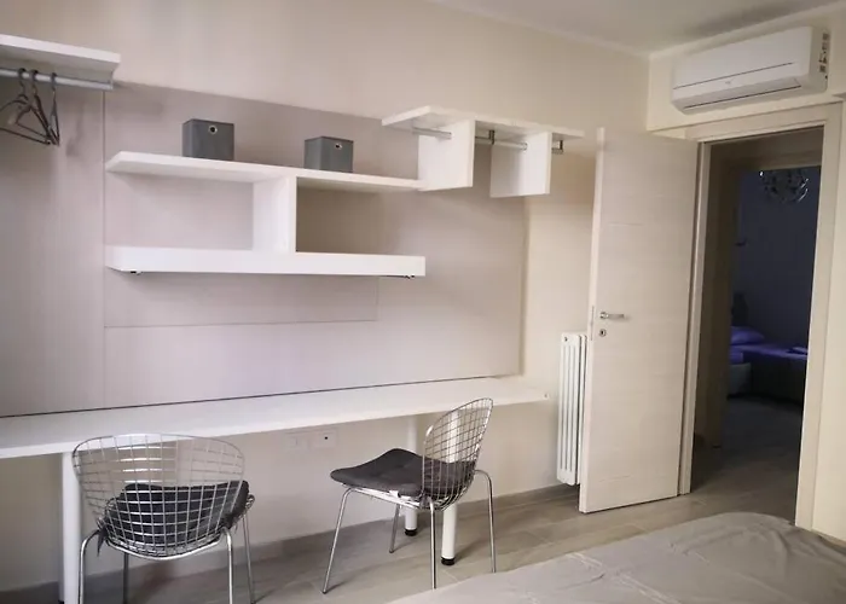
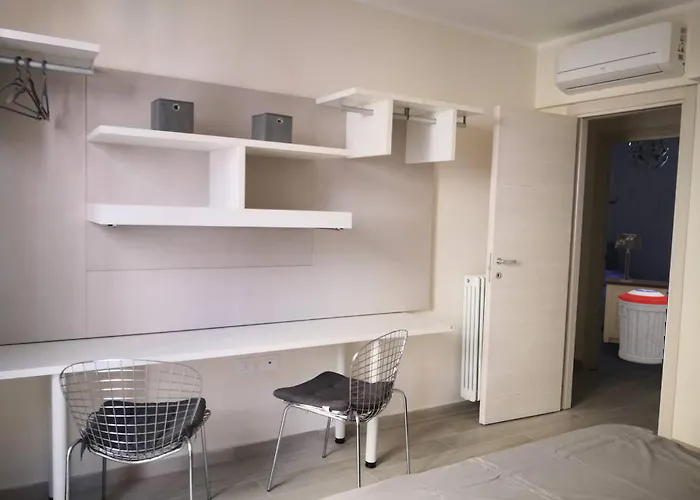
+ nightstand [603,276,669,344]
+ table lamp [614,233,643,282]
+ trash can [618,289,668,365]
